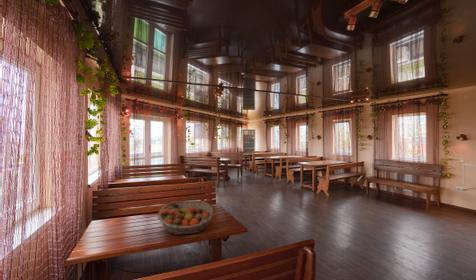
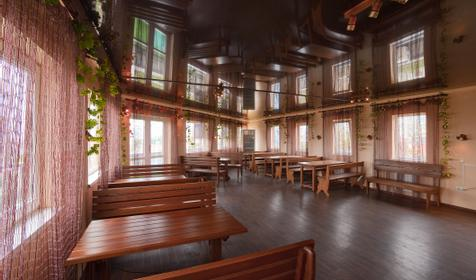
- fruit basket [157,199,215,236]
